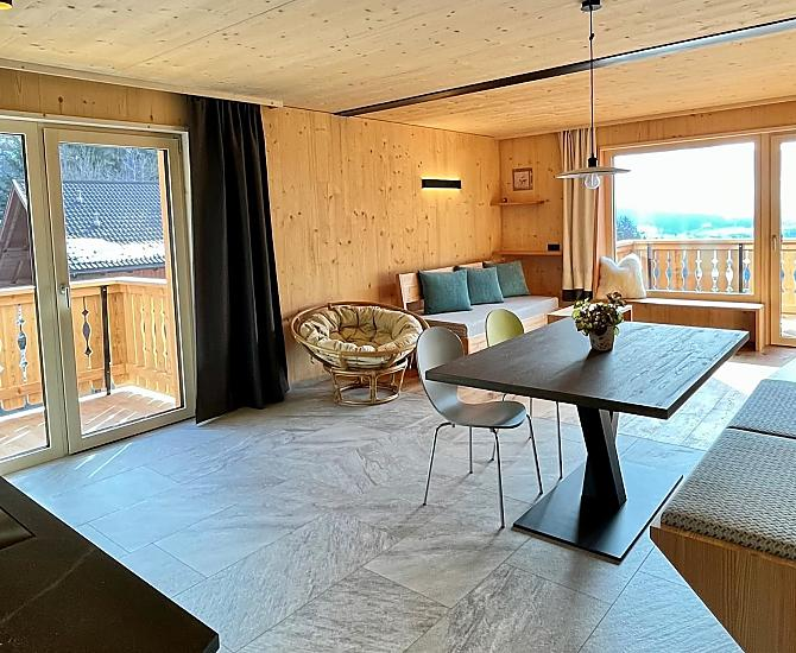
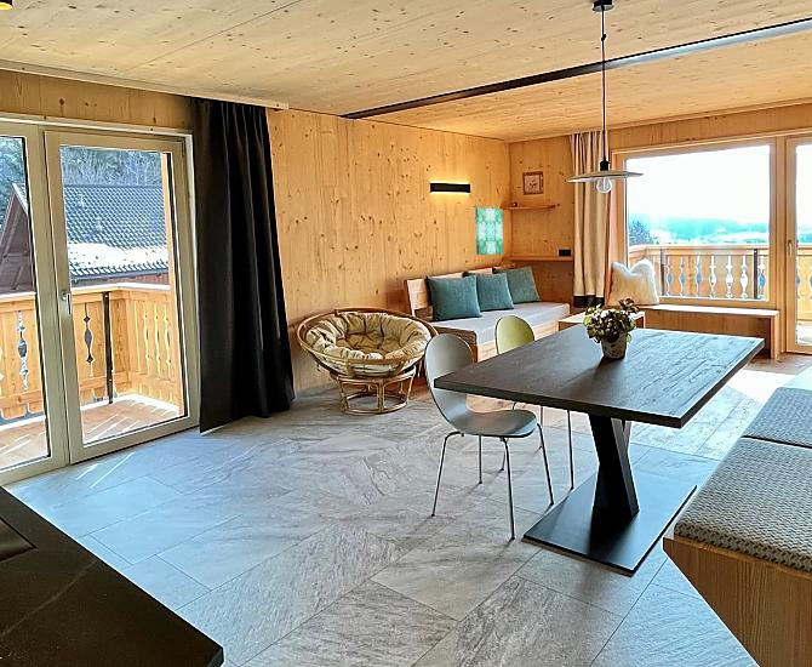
+ wall art [474,206,504,256]
